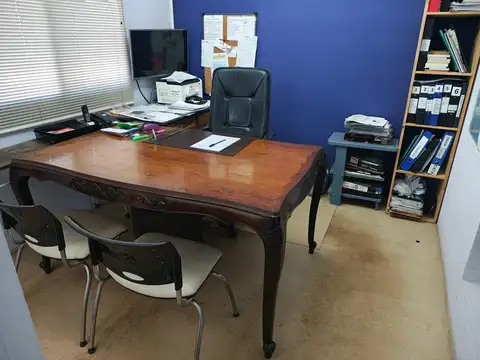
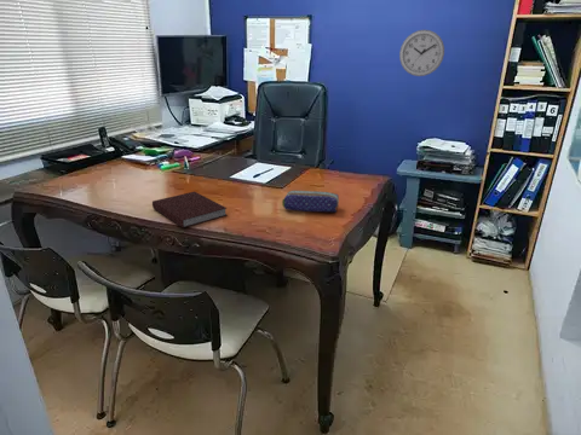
+ wall clock [398,29,445,77]
+ notebook [151,191,228,230]
+ pencil case [281,190,340,214]
